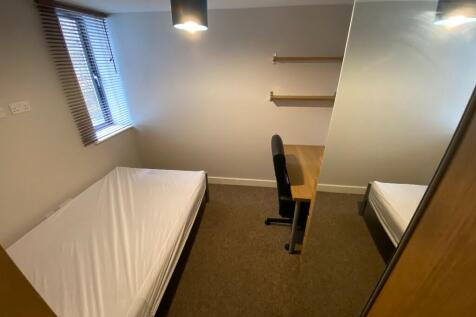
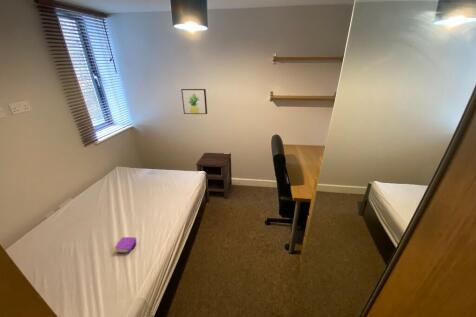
+ book [113,236,138,255]
+ wall art [180,88,208,115]
+ nightstand [195,152,233,199]
